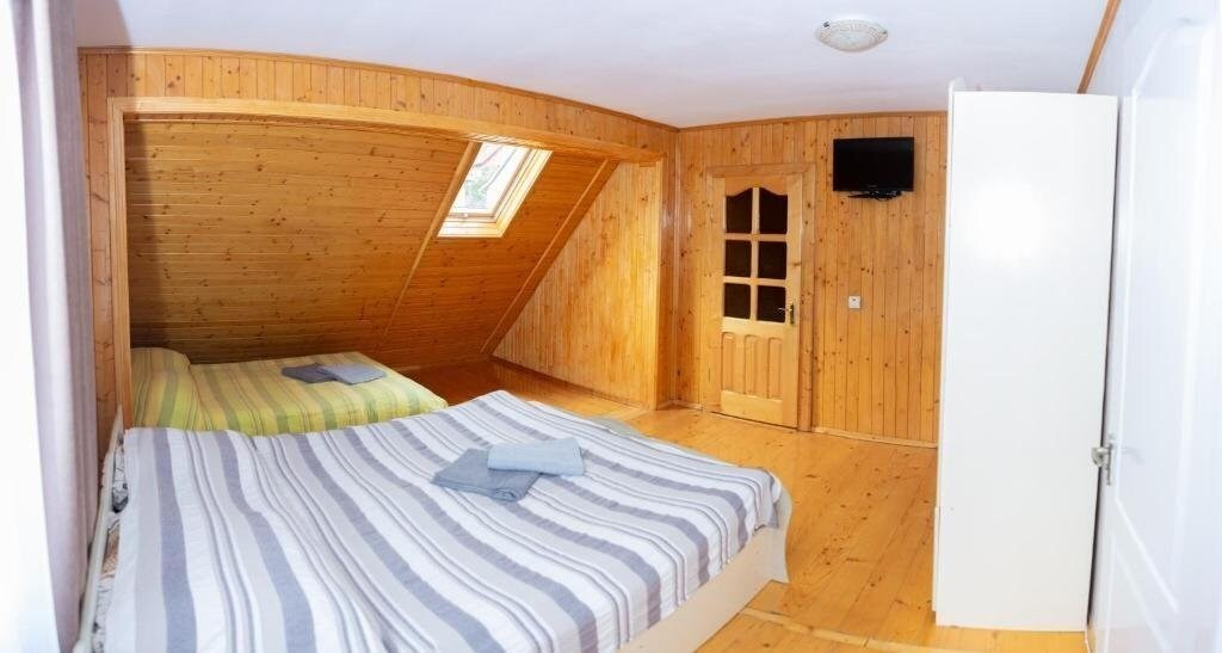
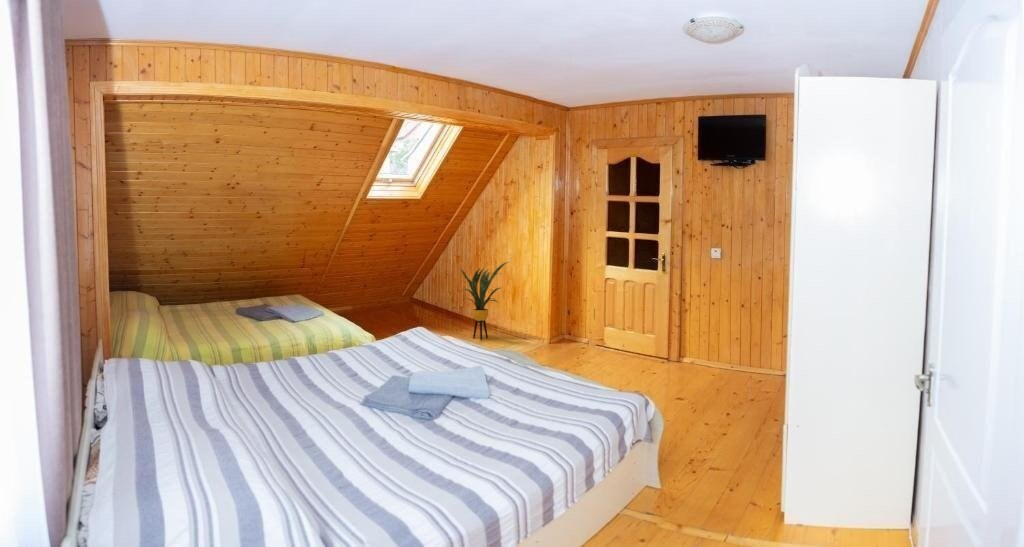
+ house plant [458,261,510,341]
